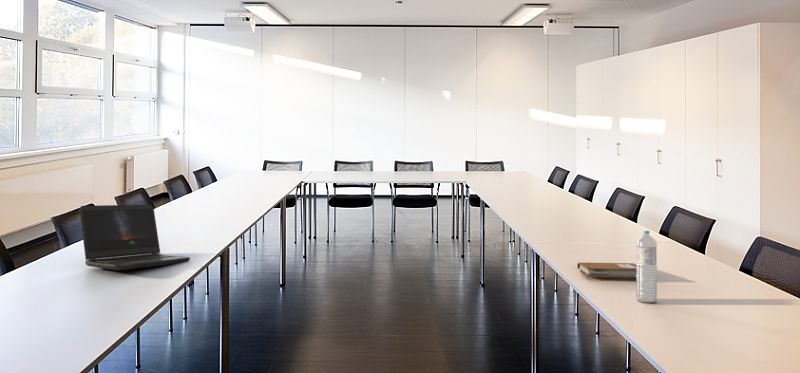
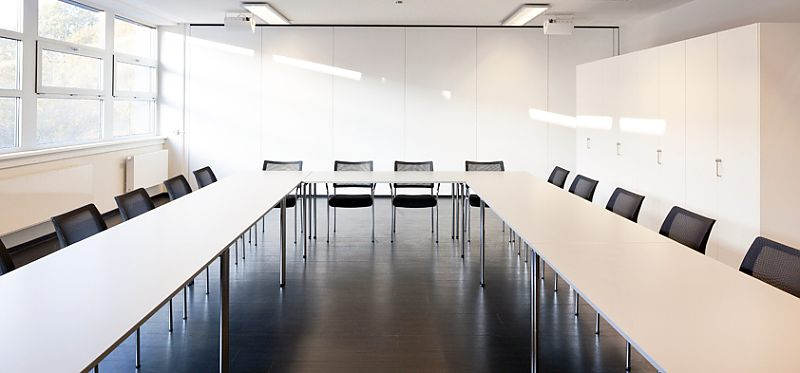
- water bottle [635,230,658,303]
- laptop computer [78,204,191,271]
- notebook [577,261,636,279]
